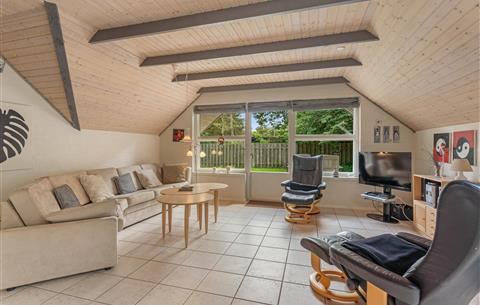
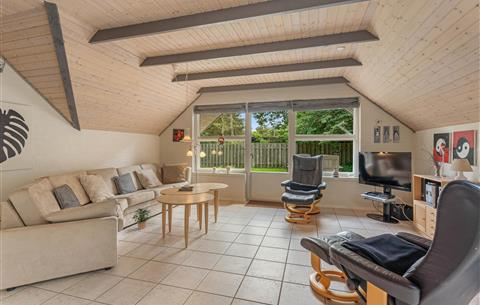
+ potted plant [131,207,152,230]
